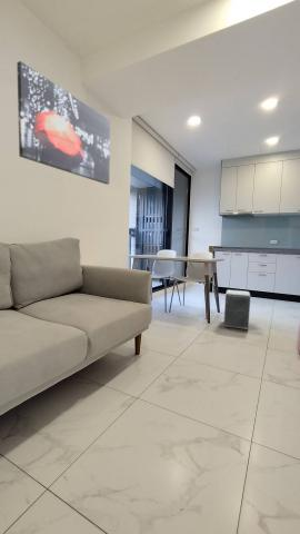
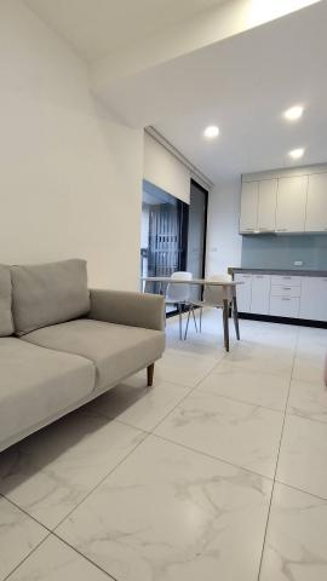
- wall art [16,60,111,186]
- speaker [223,289,251,330]
